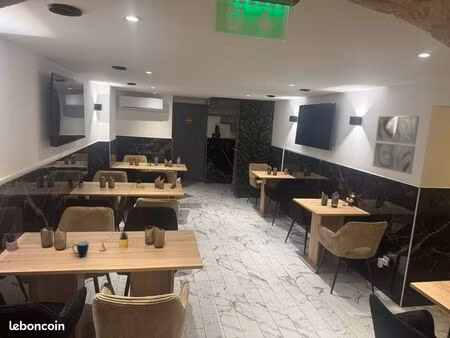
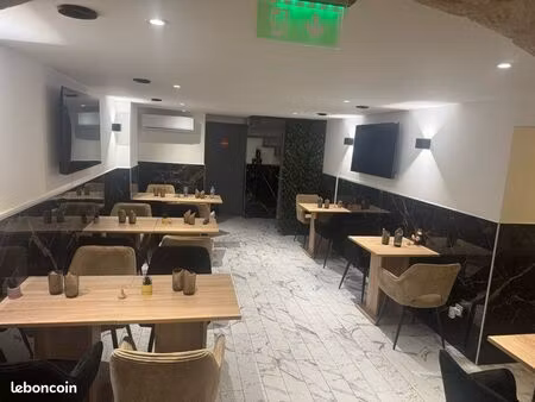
- wall art [372,115,420,175]
- mug [71,240,90,258]
